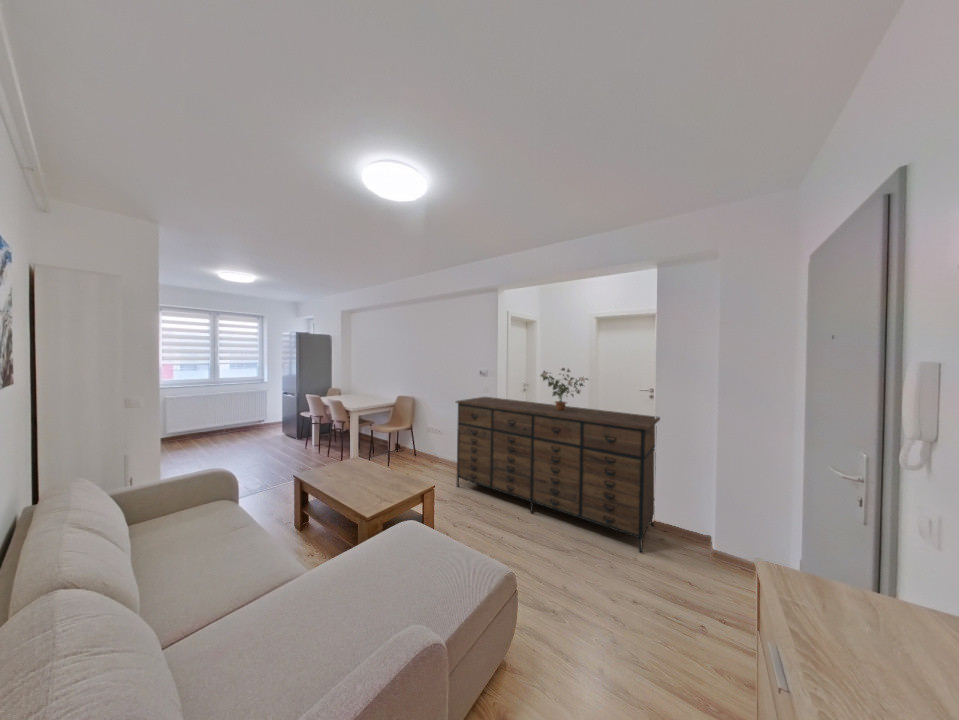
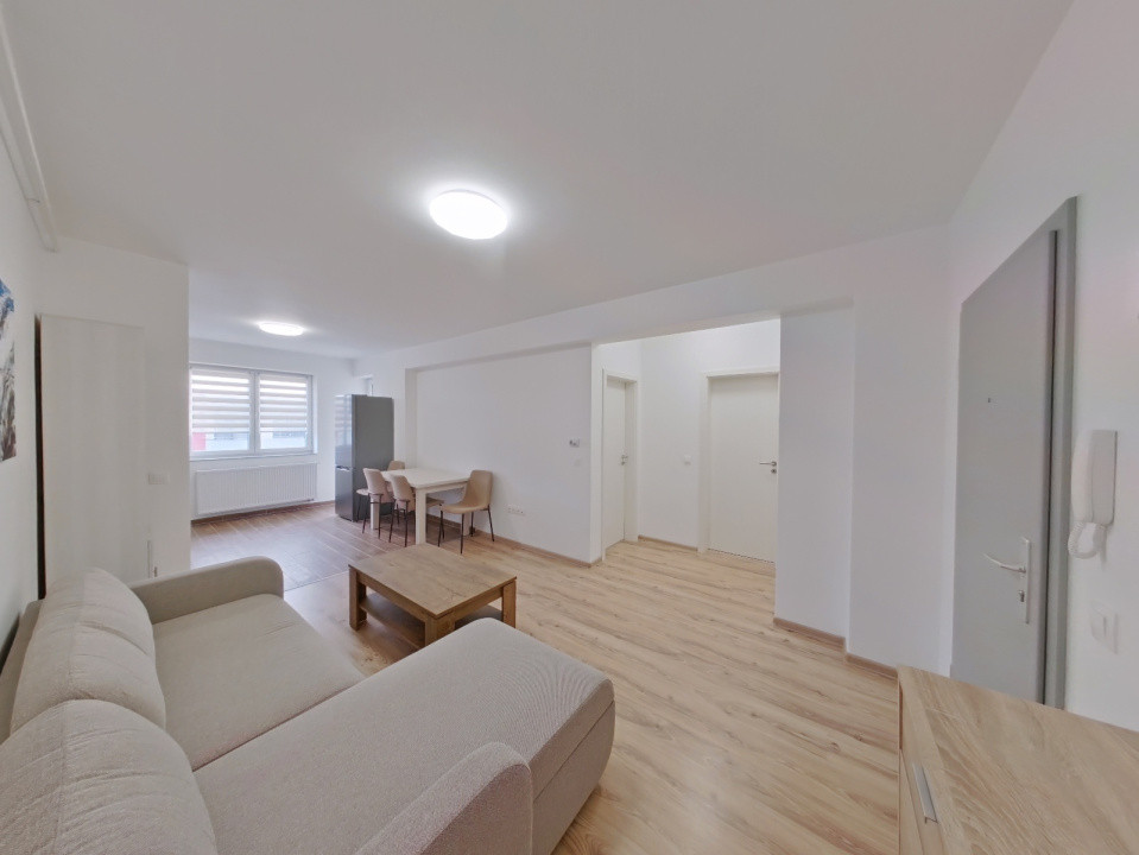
- sideboard [455,396,661,554]
- potted plant [539,367,590,411]
